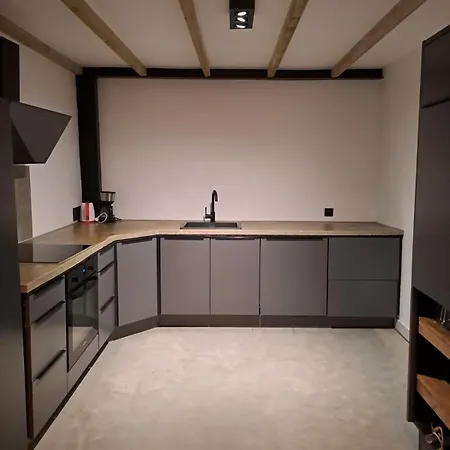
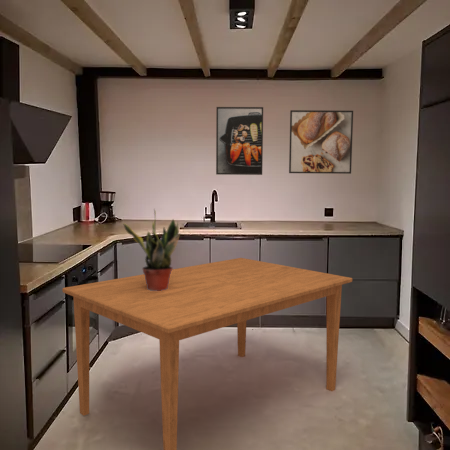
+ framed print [288,109,354,175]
+ potted plant [122,208,181,291]
+ dining table [61,257,353,450]
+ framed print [215,106,264,176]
